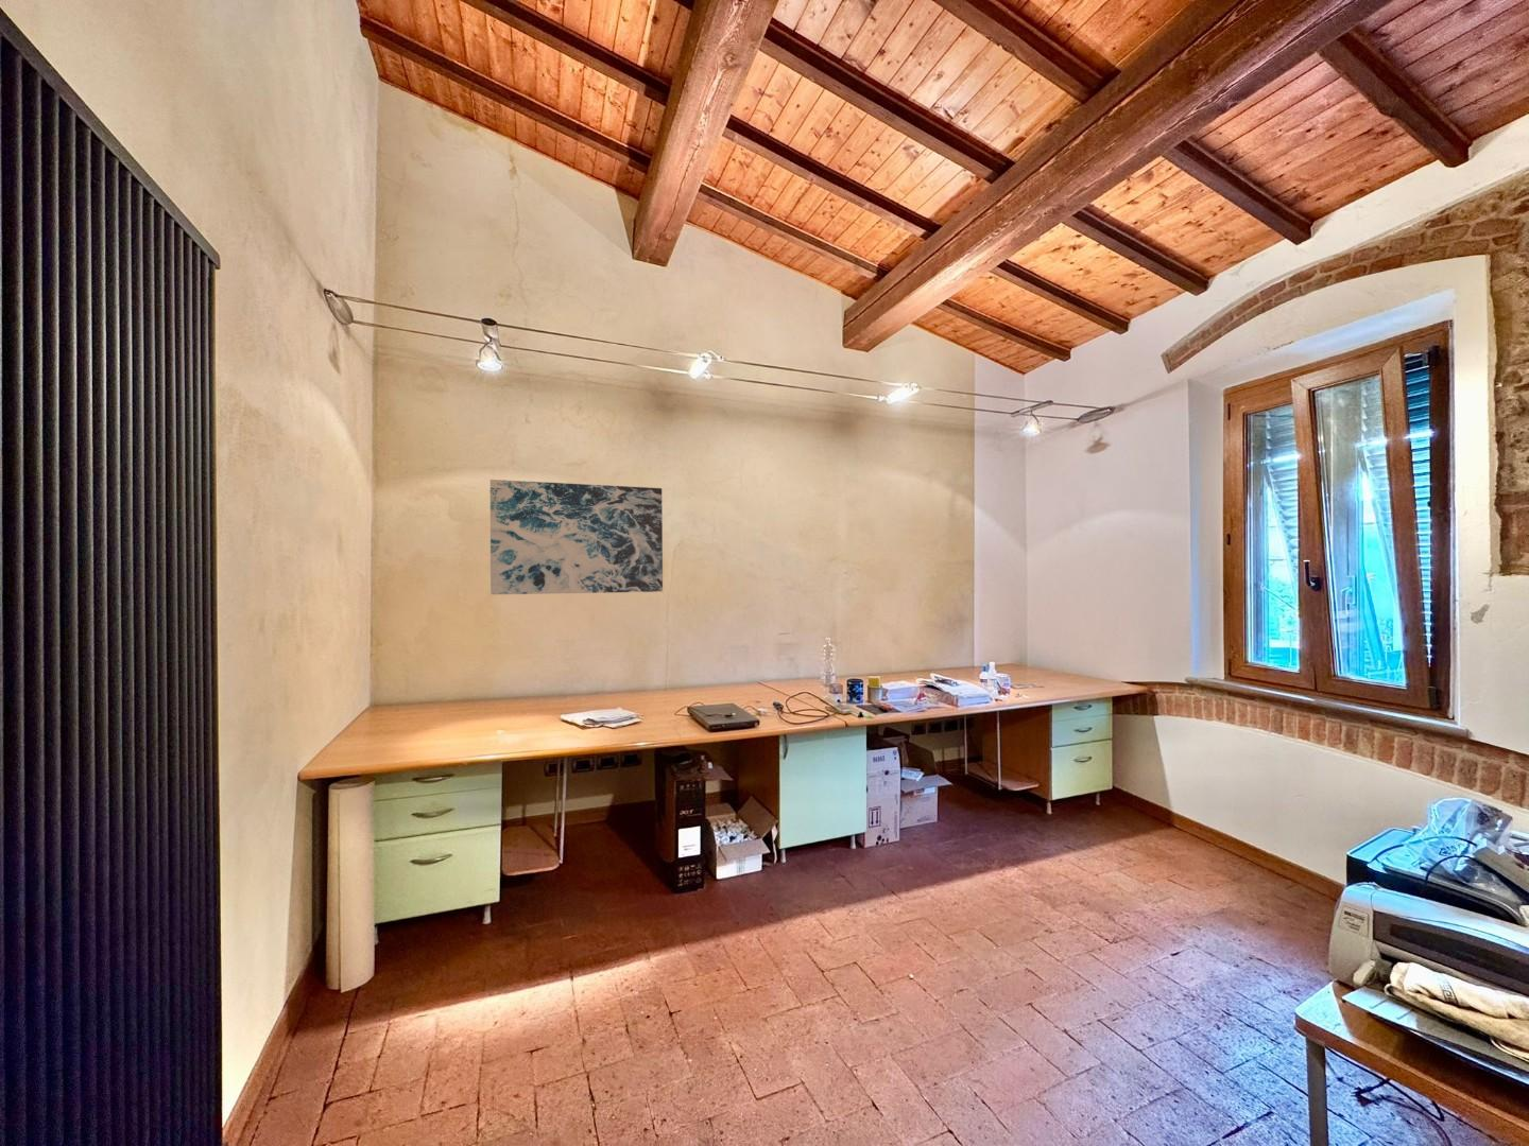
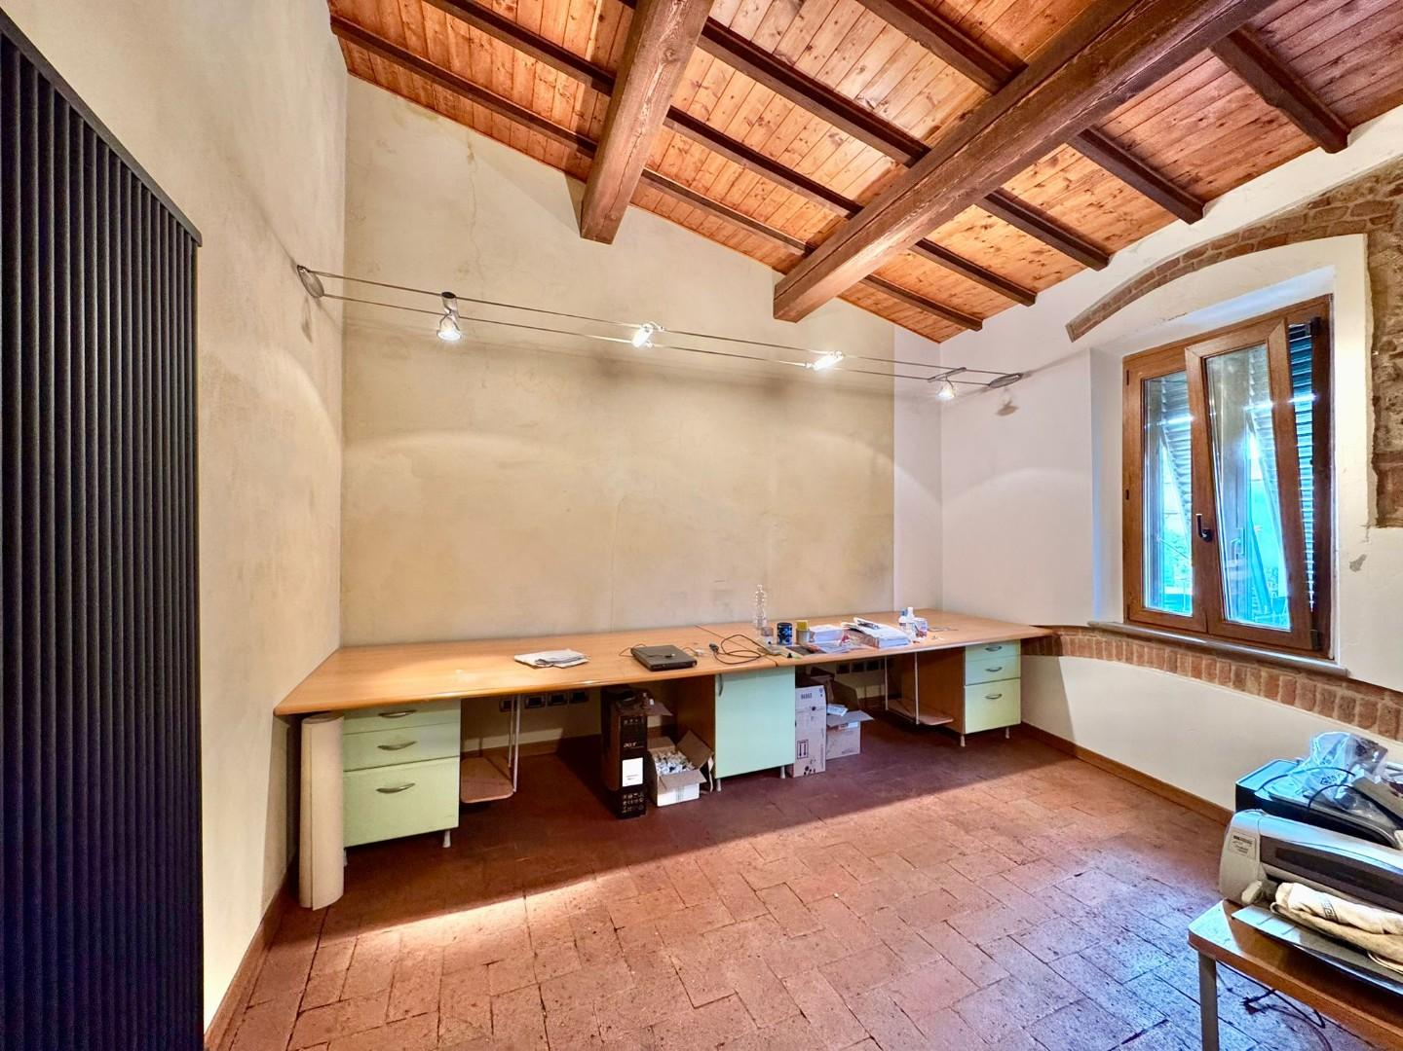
- wall art [490,479,663,596]
